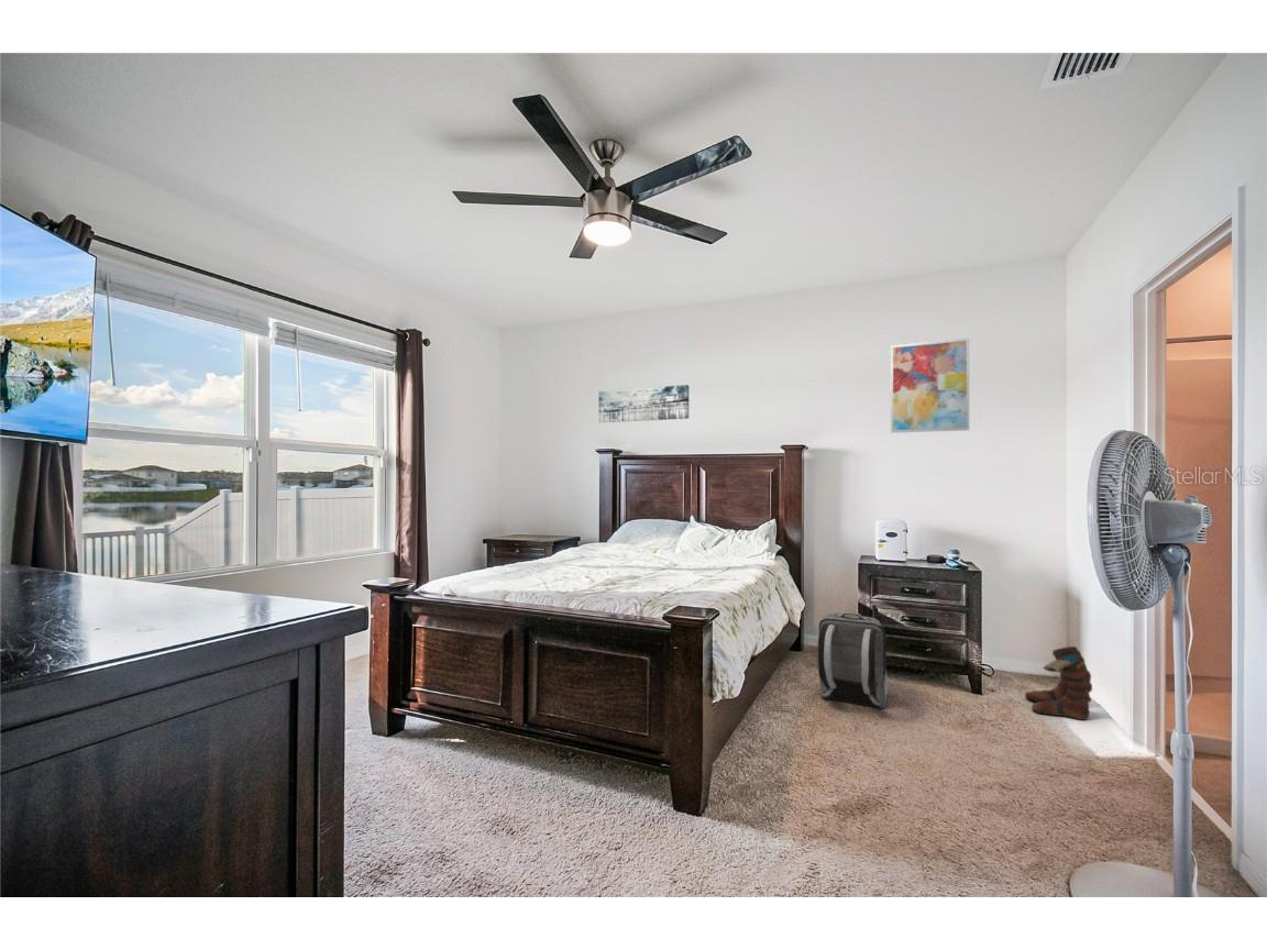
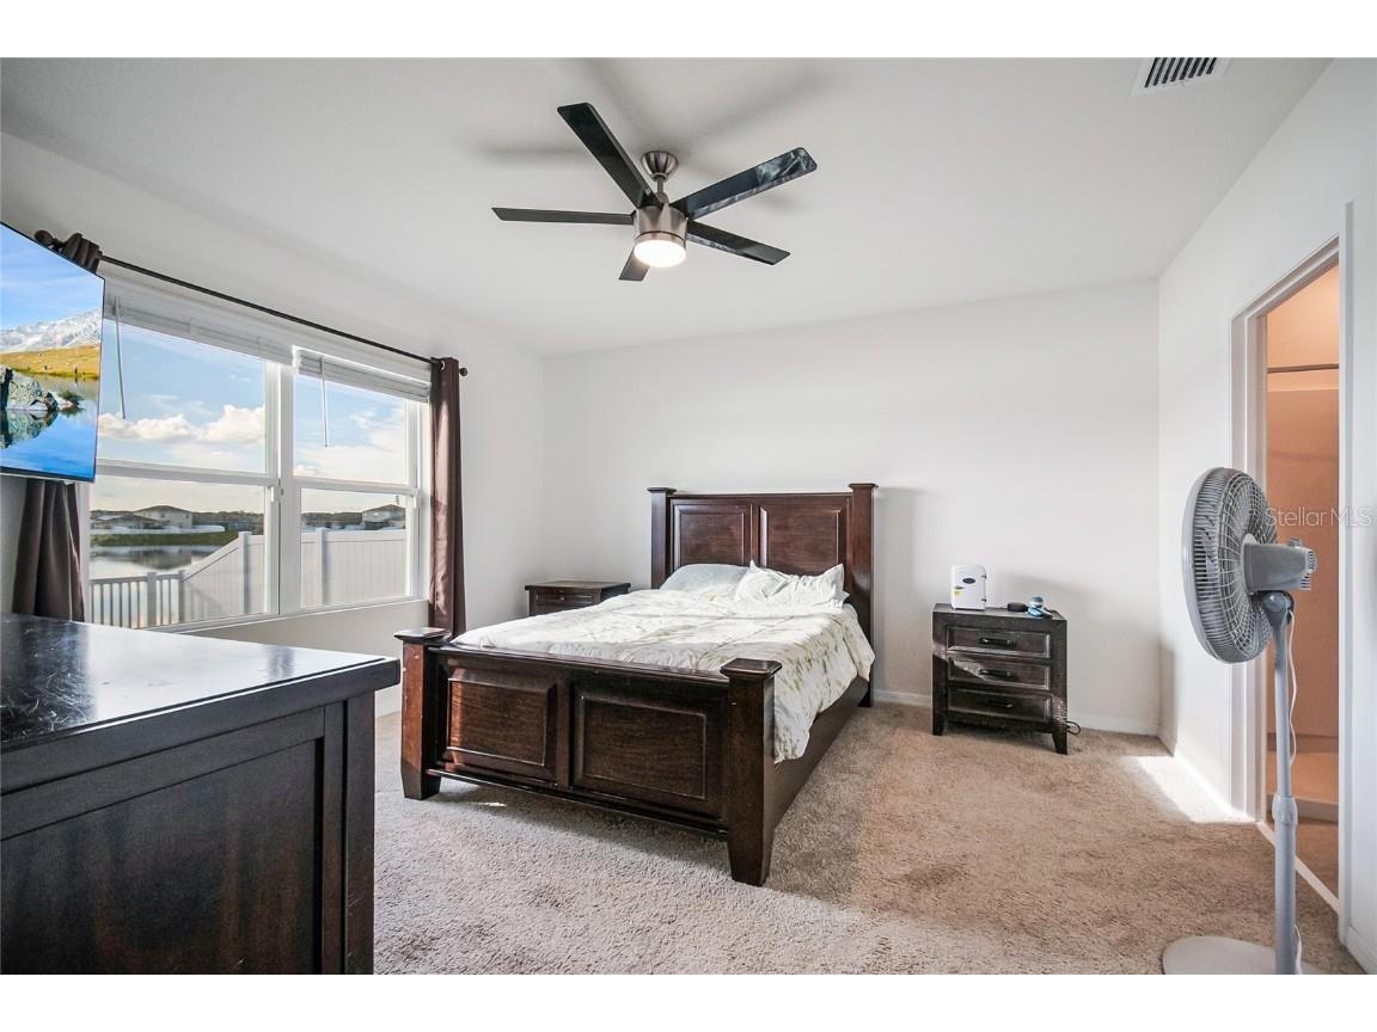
- boots [1024,645,1093,721]
- wall art [597,384,690,423]
- wall art [890,338,970,434]
- backpack [817,611,889,709]
